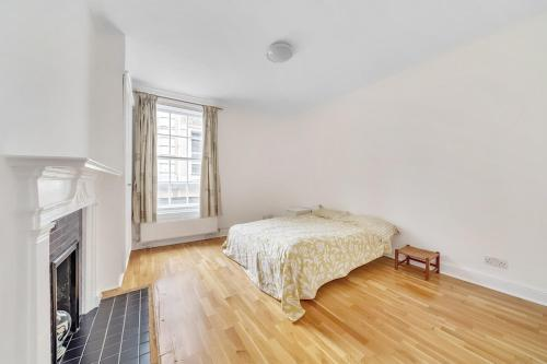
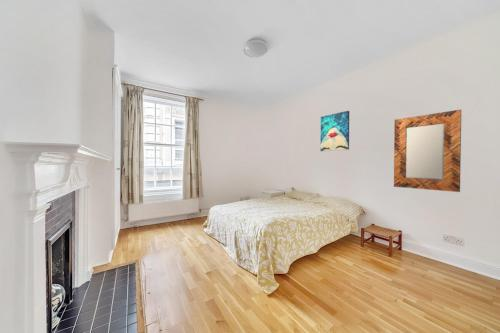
+ wall art [320,110,350,152]
+ home mirror [393,109,462,193]
